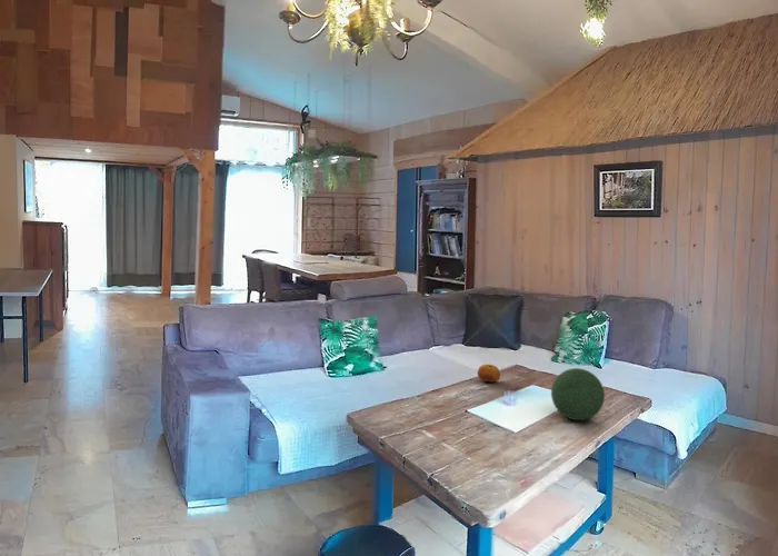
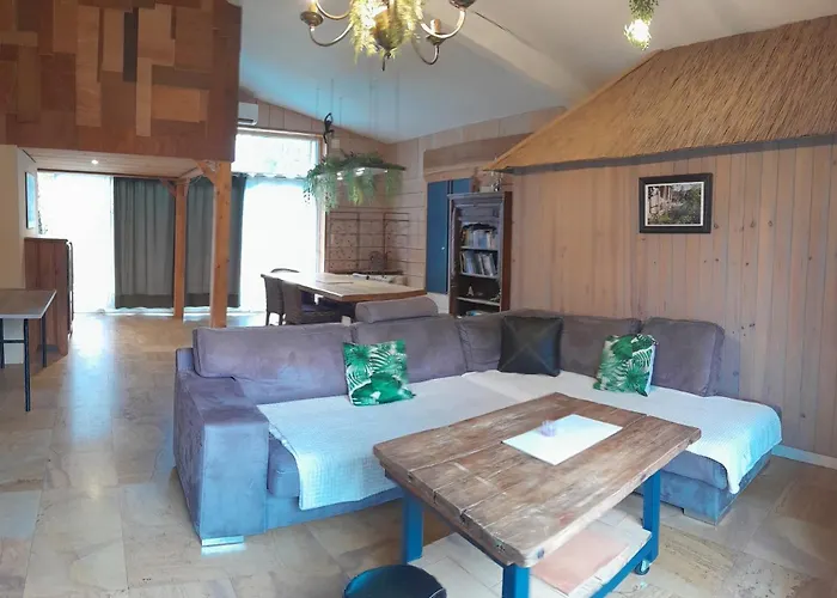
- fruit [477,364,501,384]
- decorative orb [550,367,606,421]
